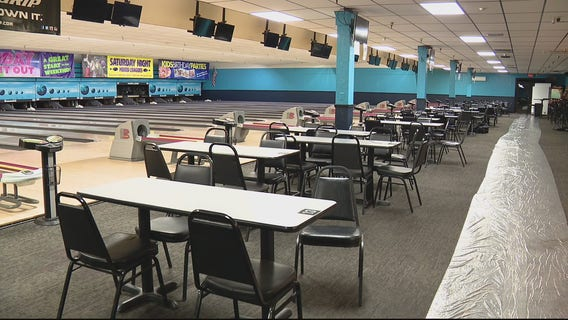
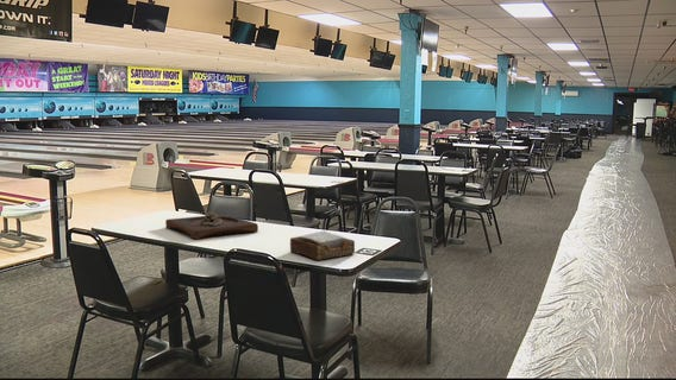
+ wooden tray [164,210,259,241]
+ napkin holder [289,229,356,261]
